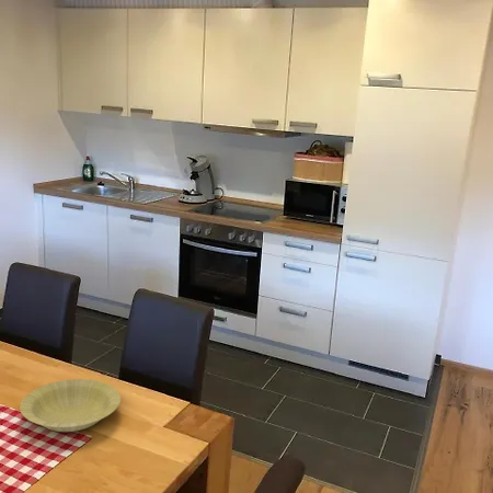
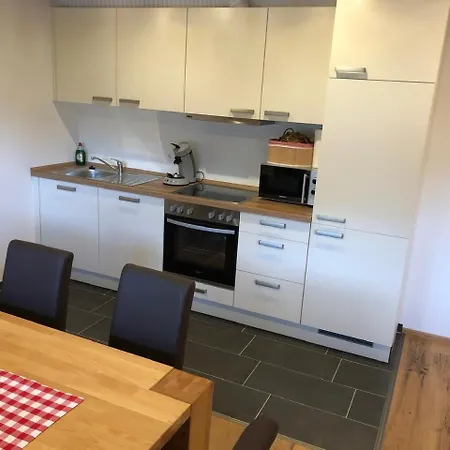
- bowl [19,378,122,433]
